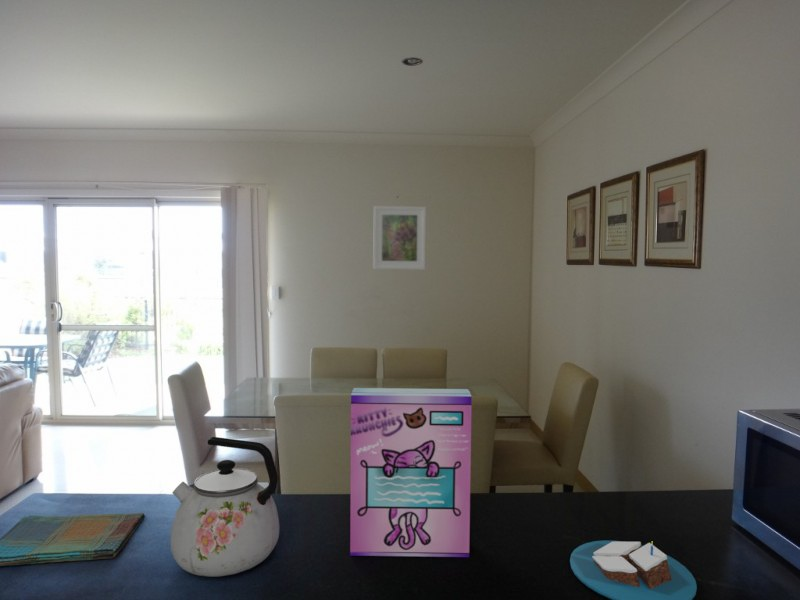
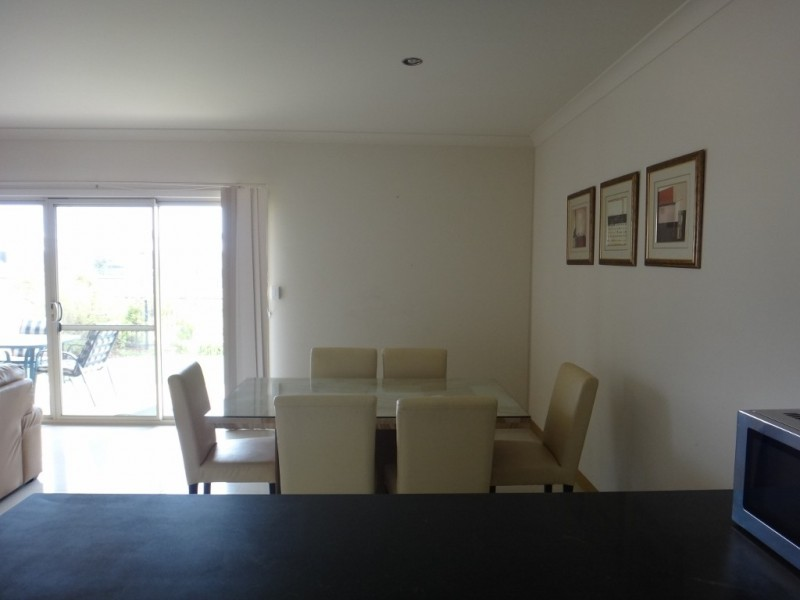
- candle [569,539,698,600]
- dish towel [0,512,146,567]
- kettle [170,436,280,578]
- cereal box [349,387,473,558]
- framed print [372,205,427,271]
